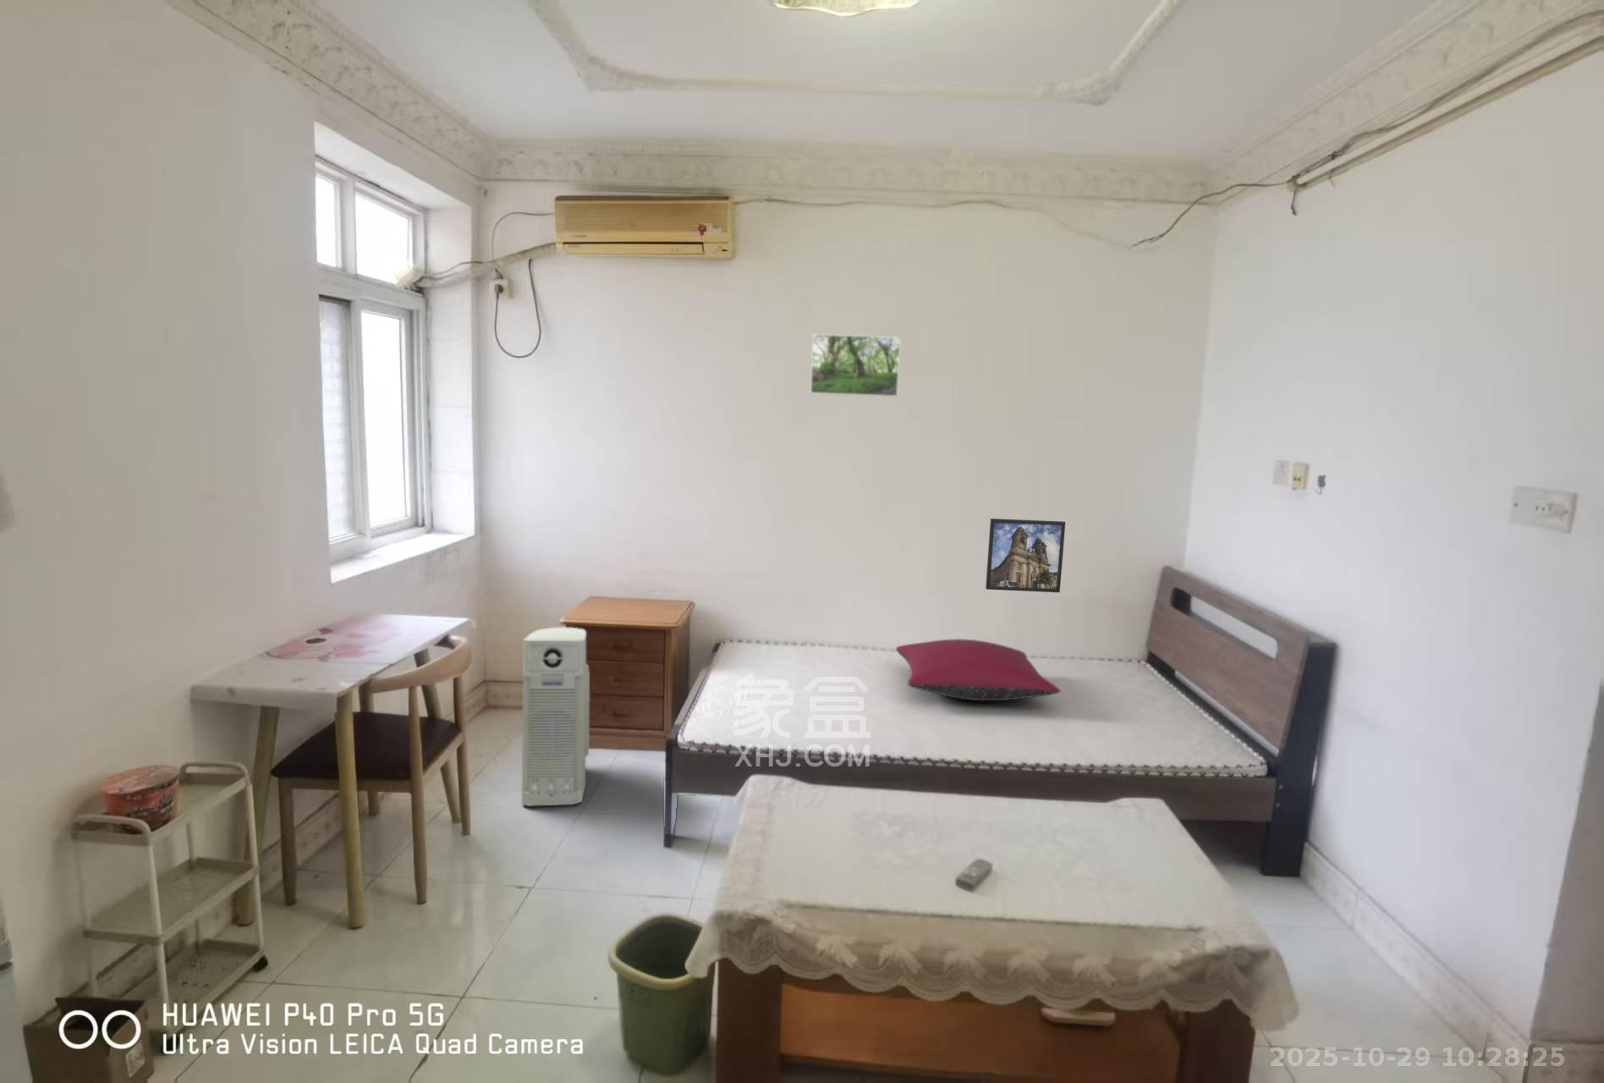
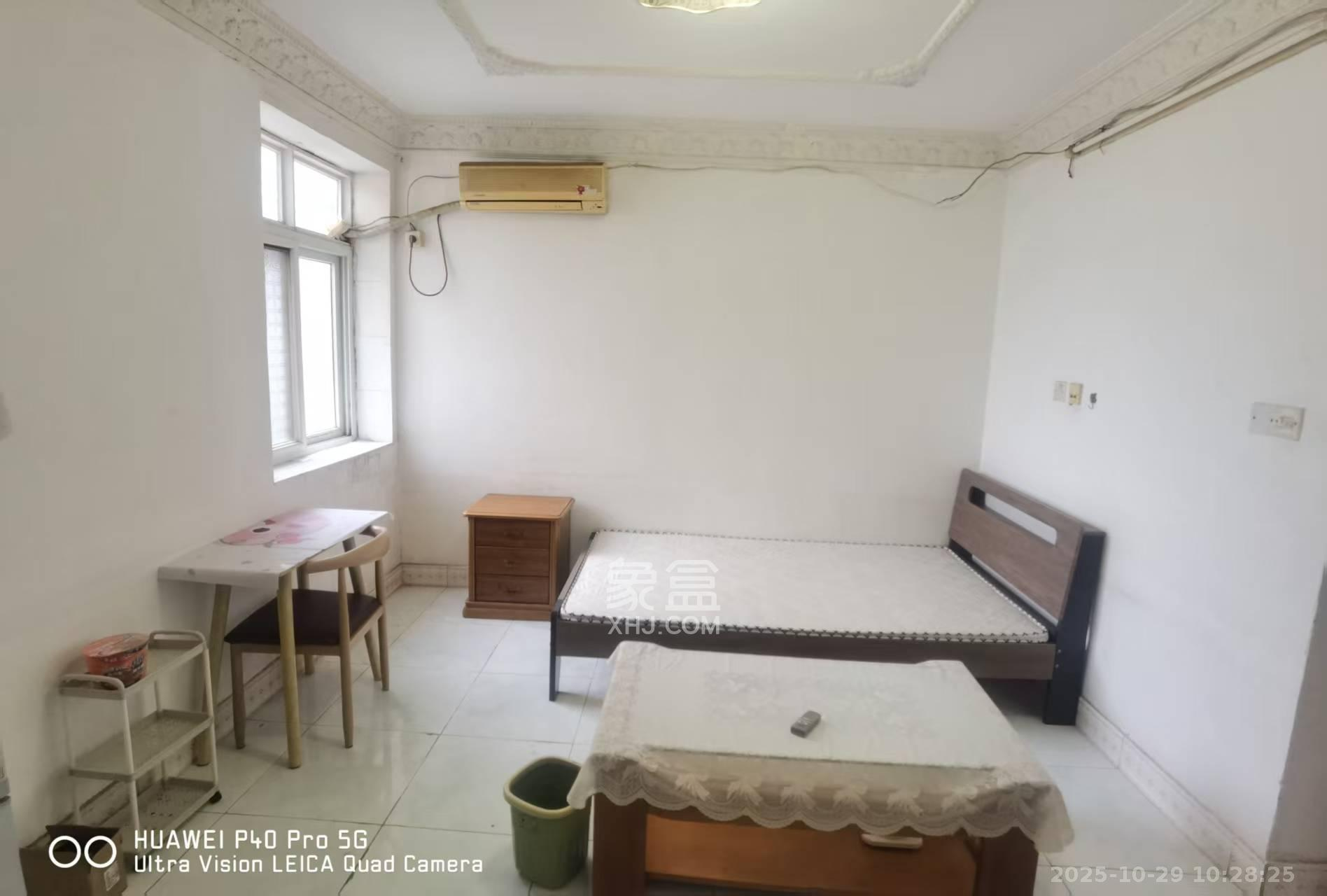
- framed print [985,517,1066,593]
- pillow [894,638,1061,701]
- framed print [810,334,902,398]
- air purifier [521,627,591,807]
